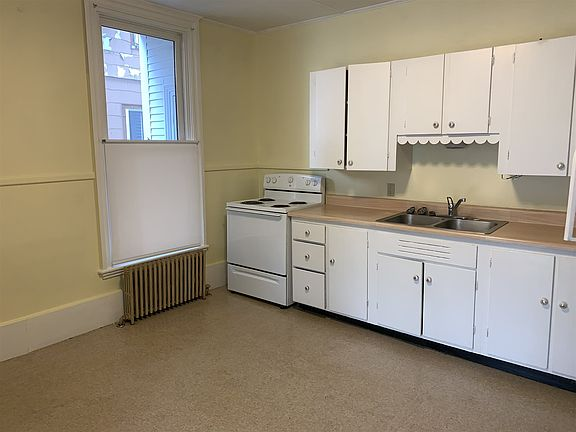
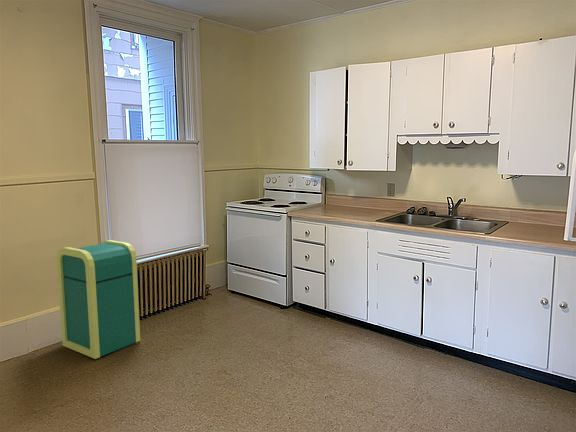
+ trash can [56,239,141,360]
